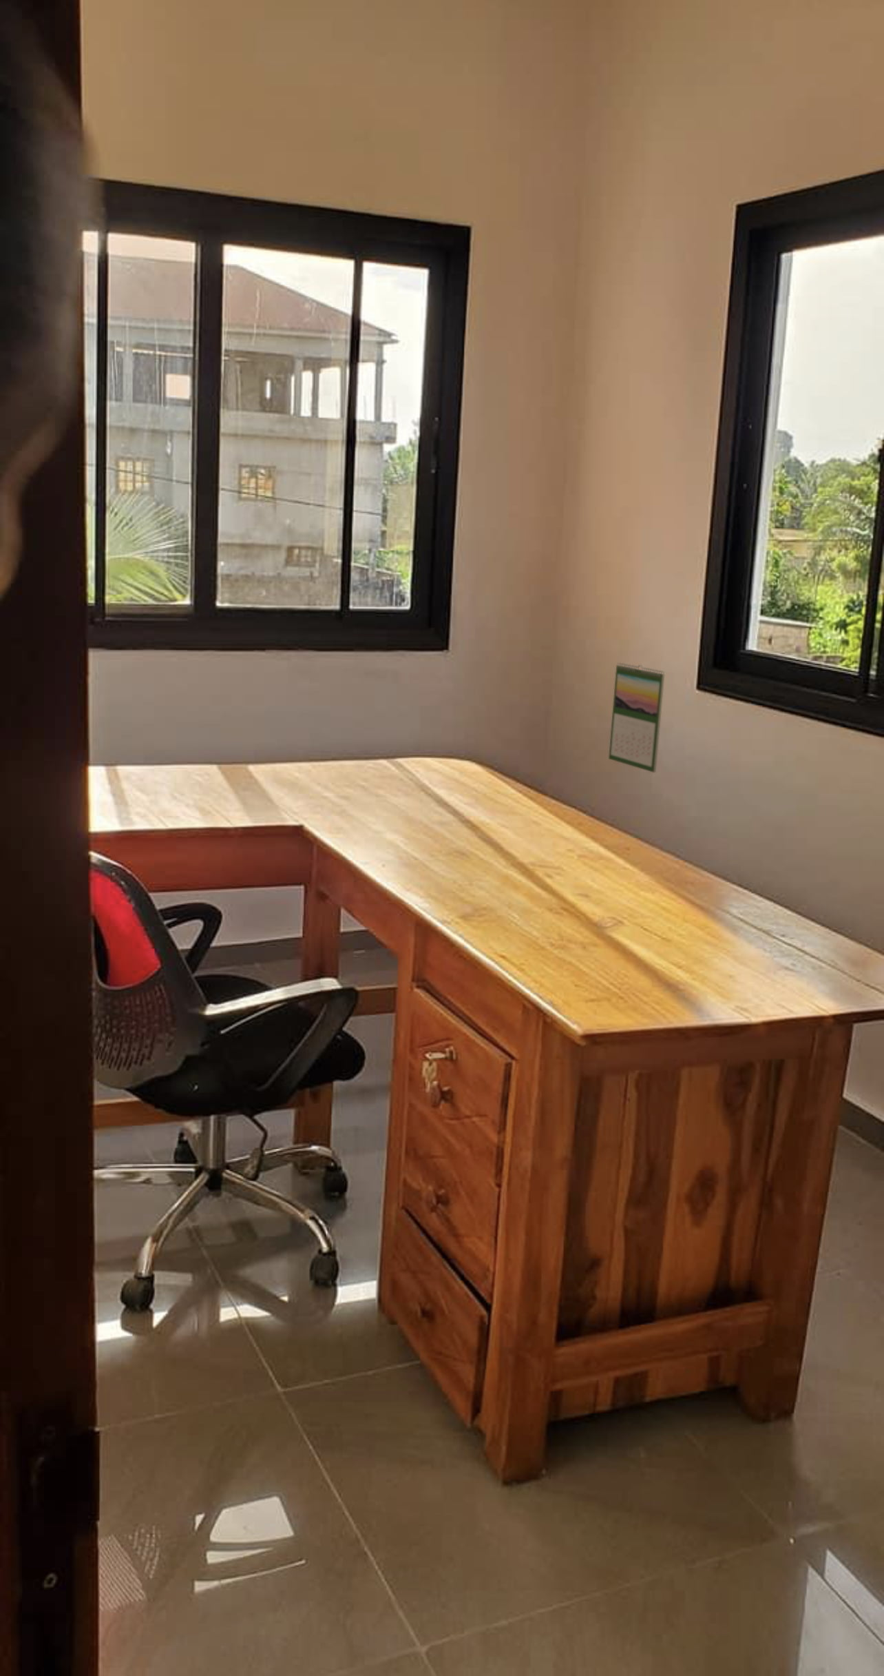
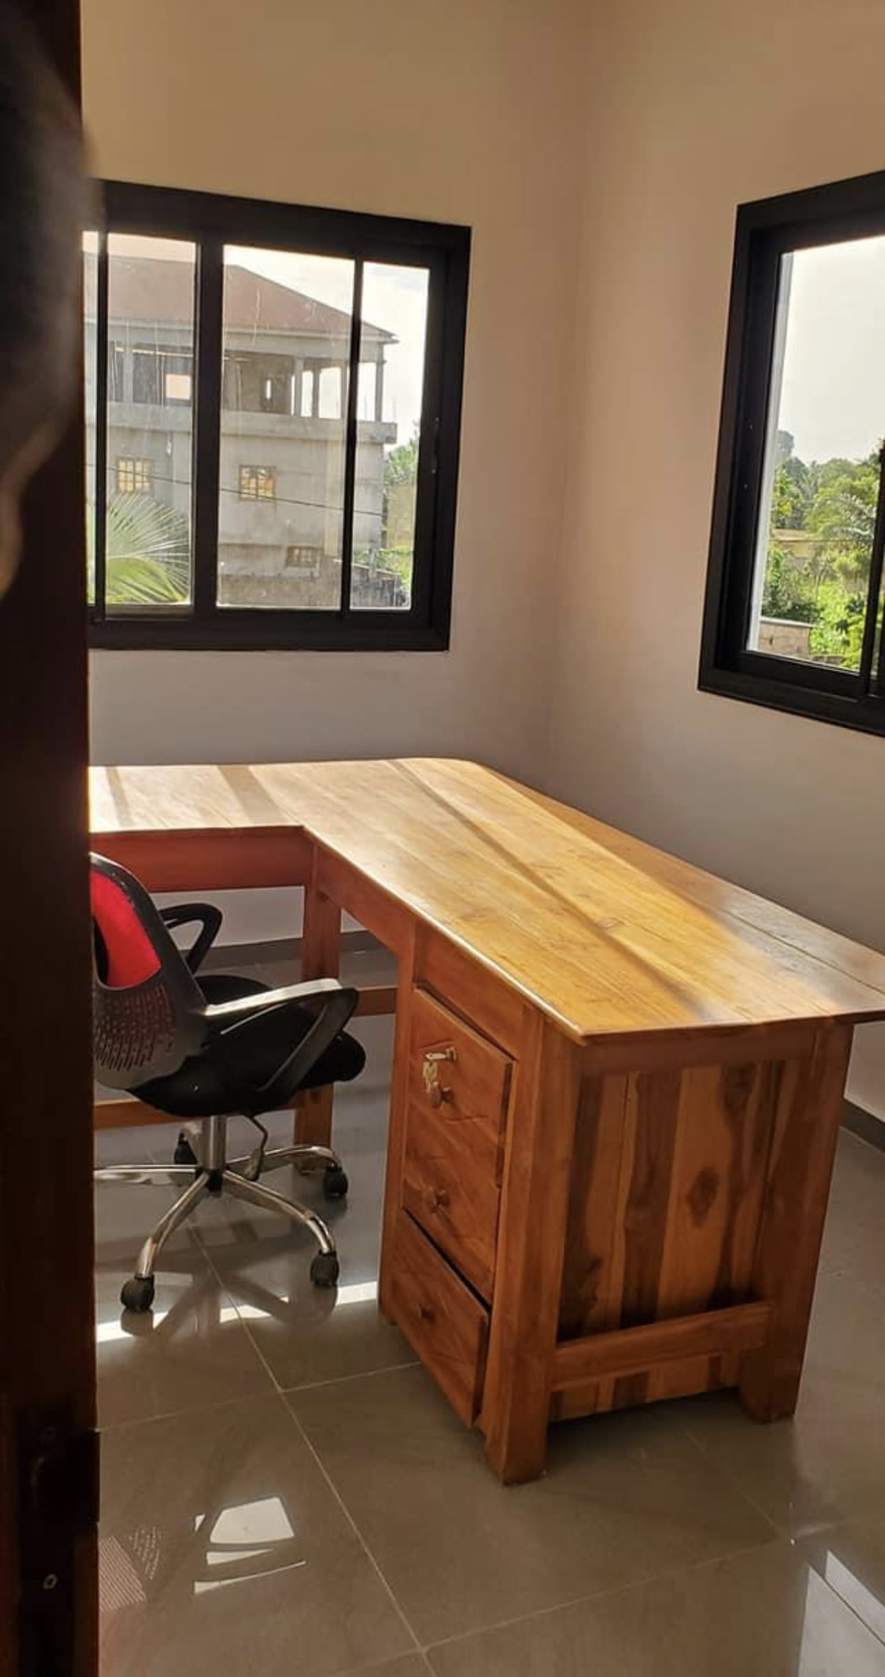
- calendar [608,662,665,774]
